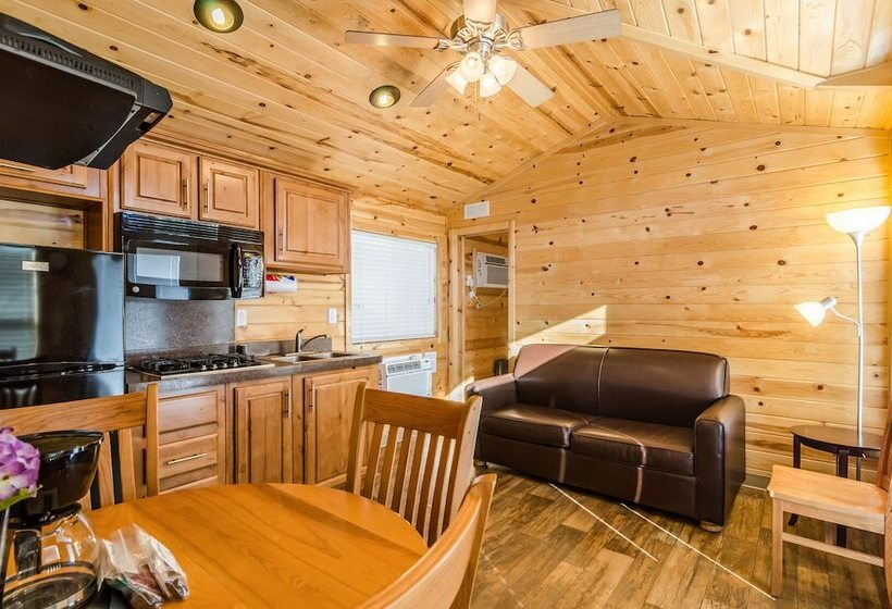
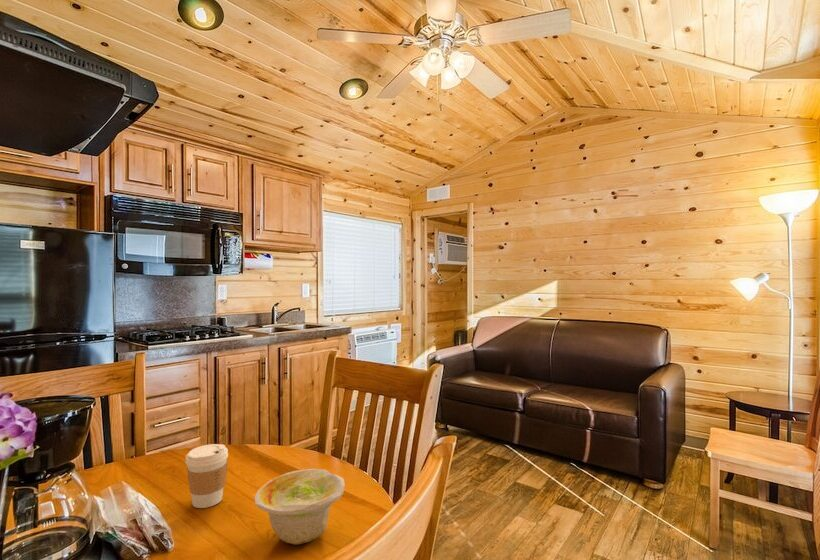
+ coffee cup [184,443,229,509]
+ bowl [253,468,346,546]
